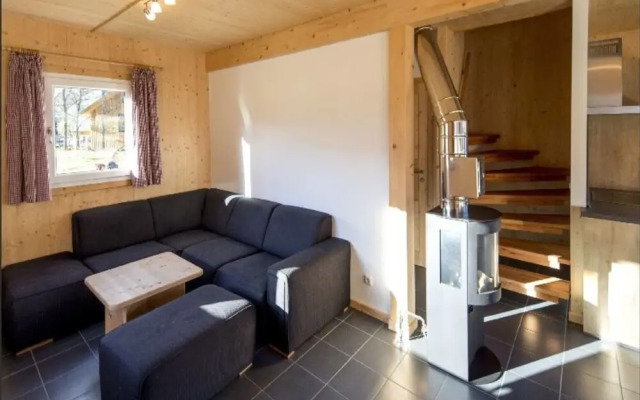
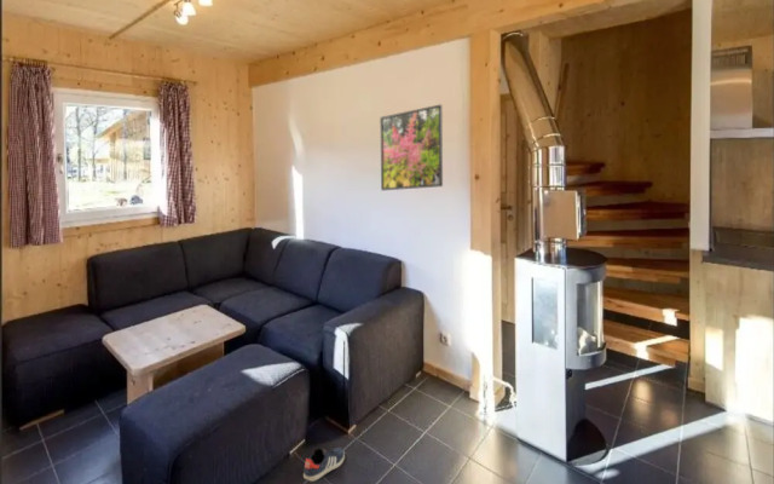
+ sneaker [302,446,346,483]
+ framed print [379,104,444,191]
